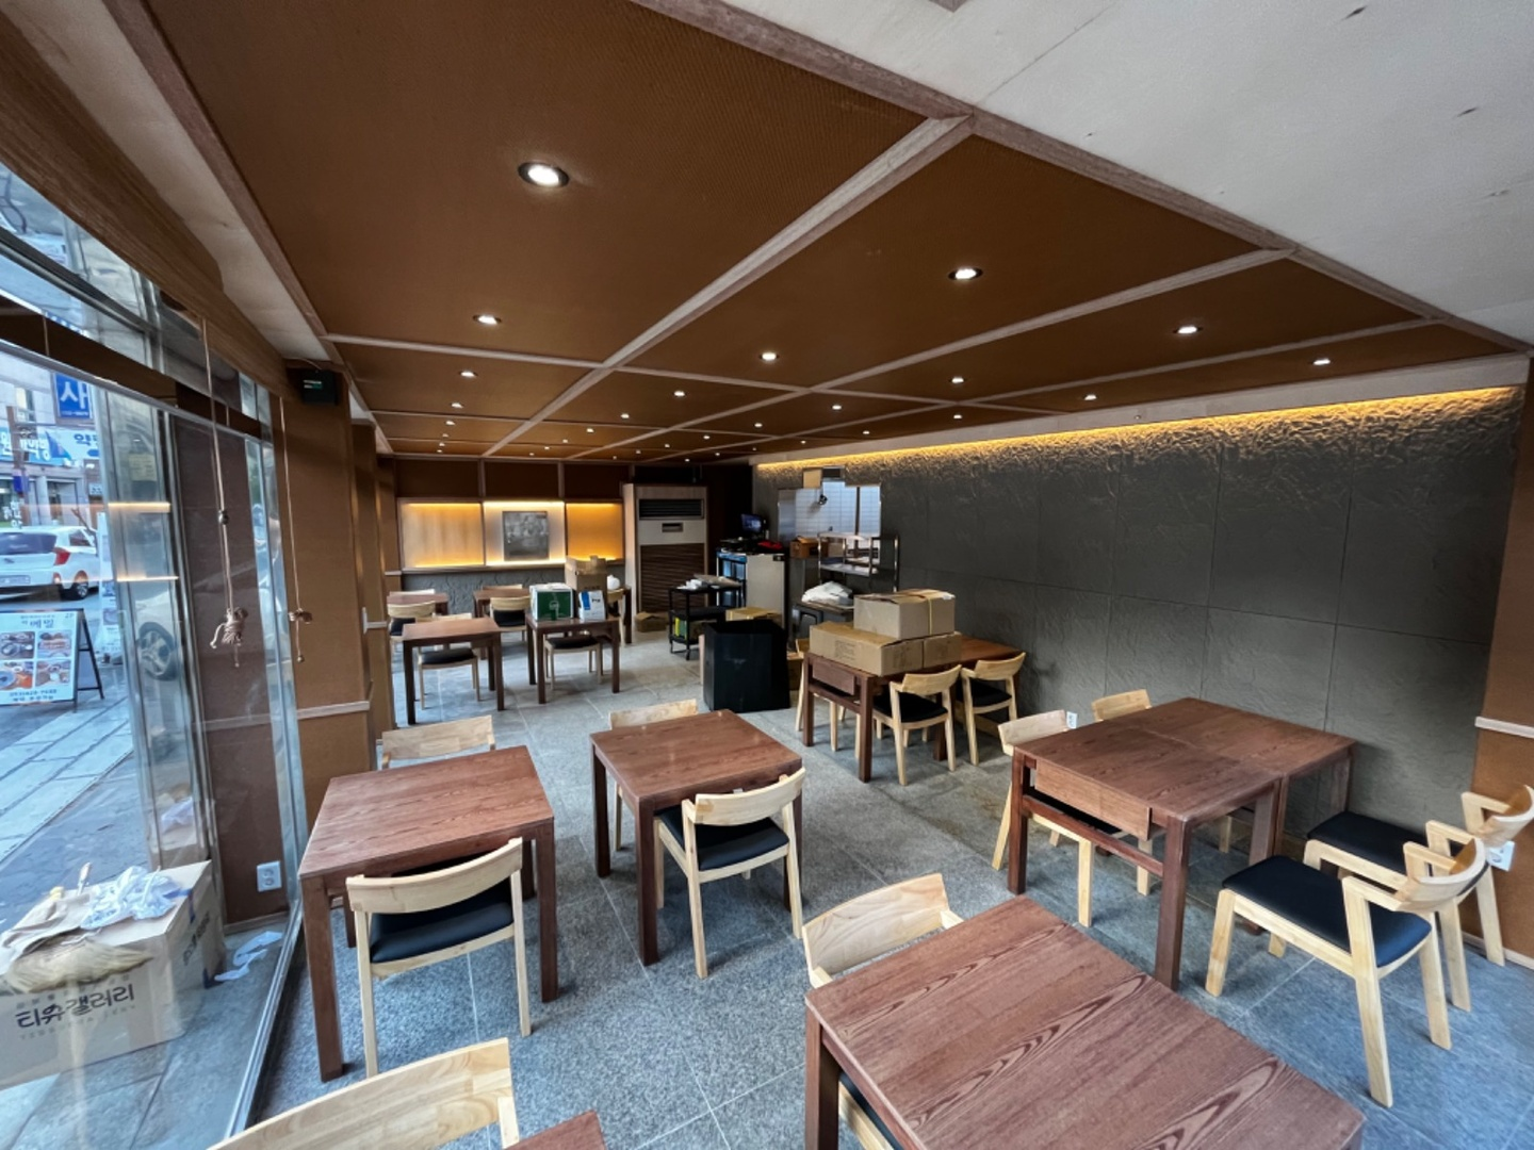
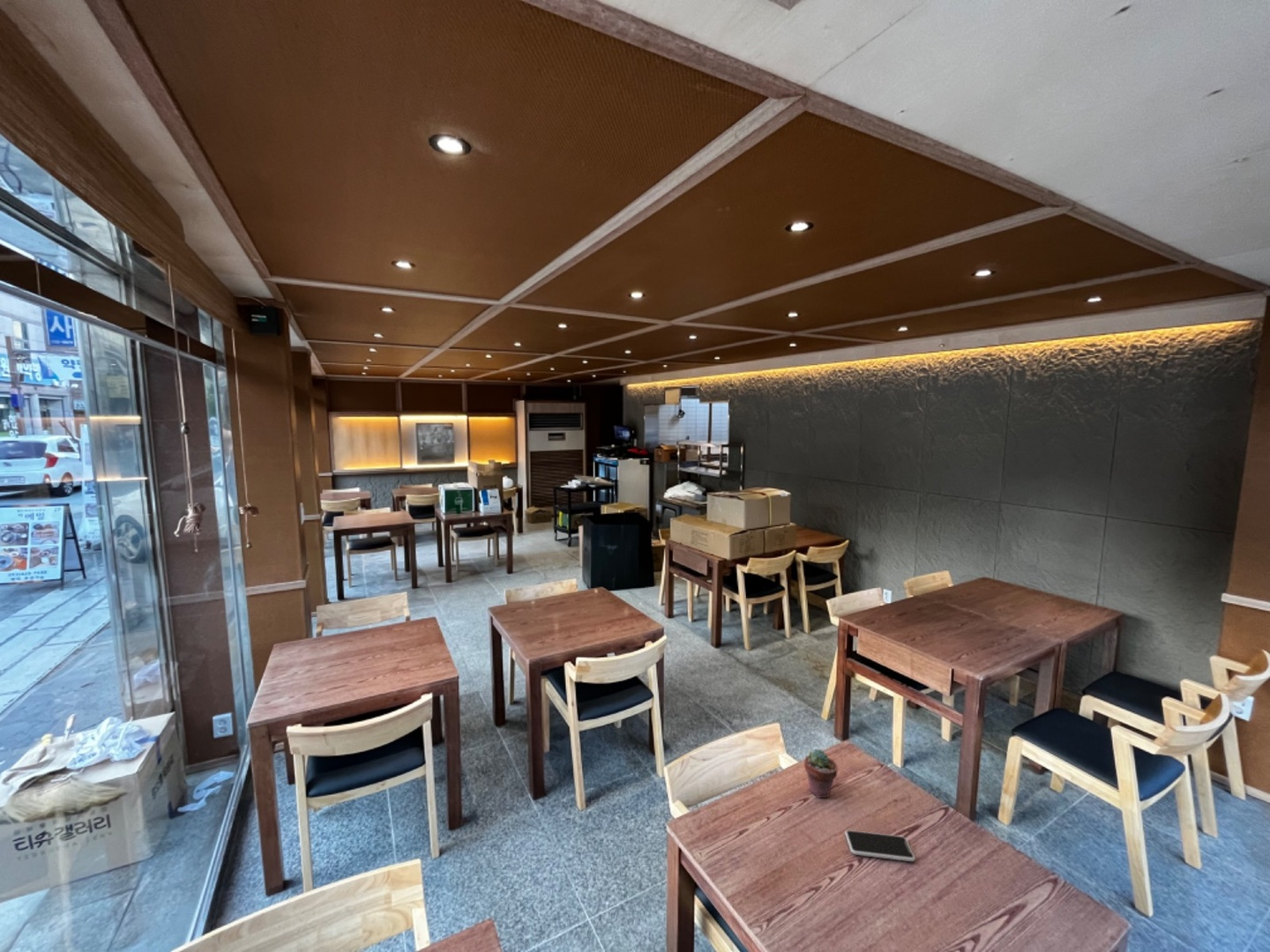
+ smartphone [844,829,916,862]
+ potted succulent [803,748,839,799]
